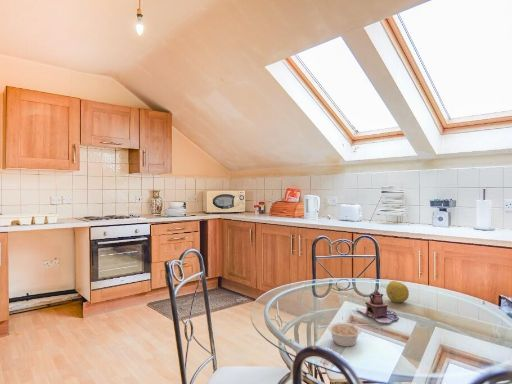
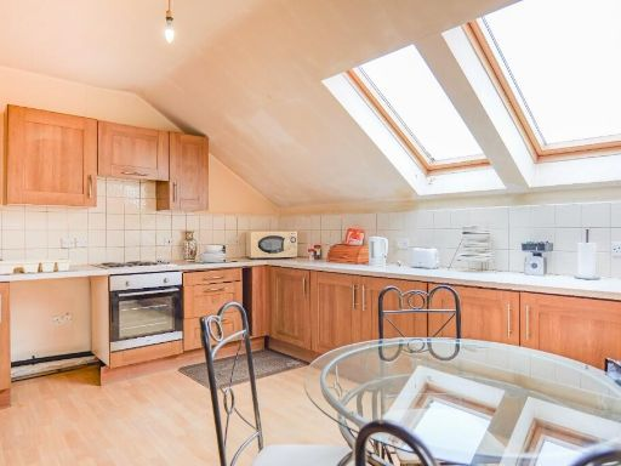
- teapot [355,290,400,324]
- fruit [385,280,410,303]
- legume [327,319,362,347]
